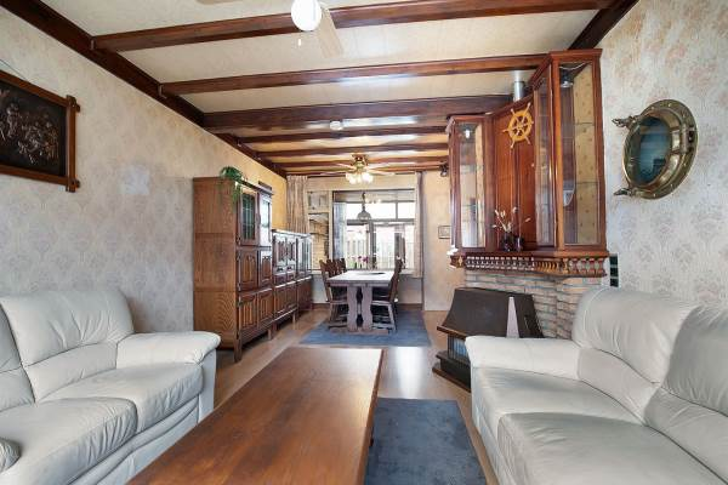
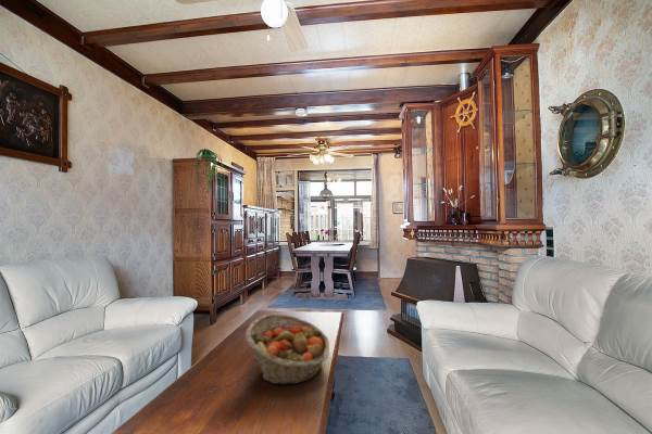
+ fruit basket [244,314,330,385]
